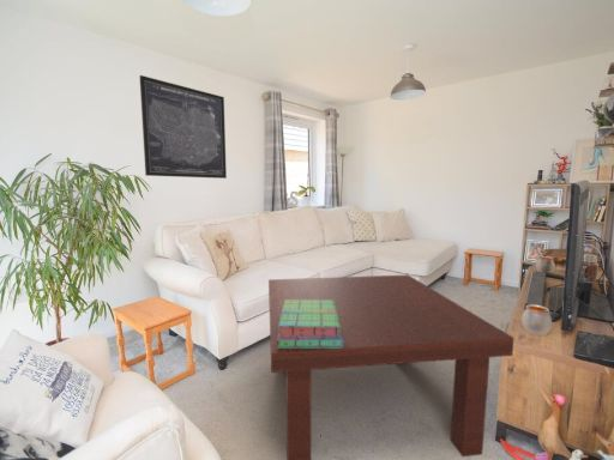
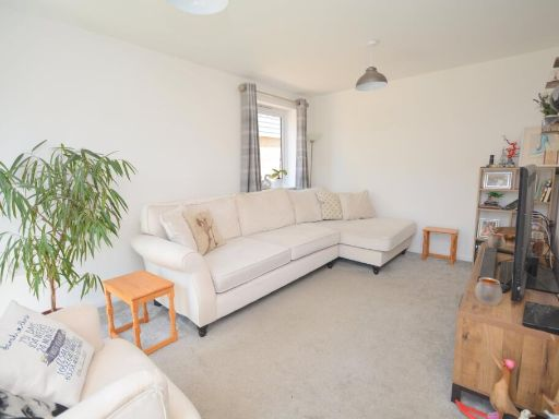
- coffee table [267,274,516,460]
- stack of books [277,299,343,349]
- wall art [138,74,228,180]
